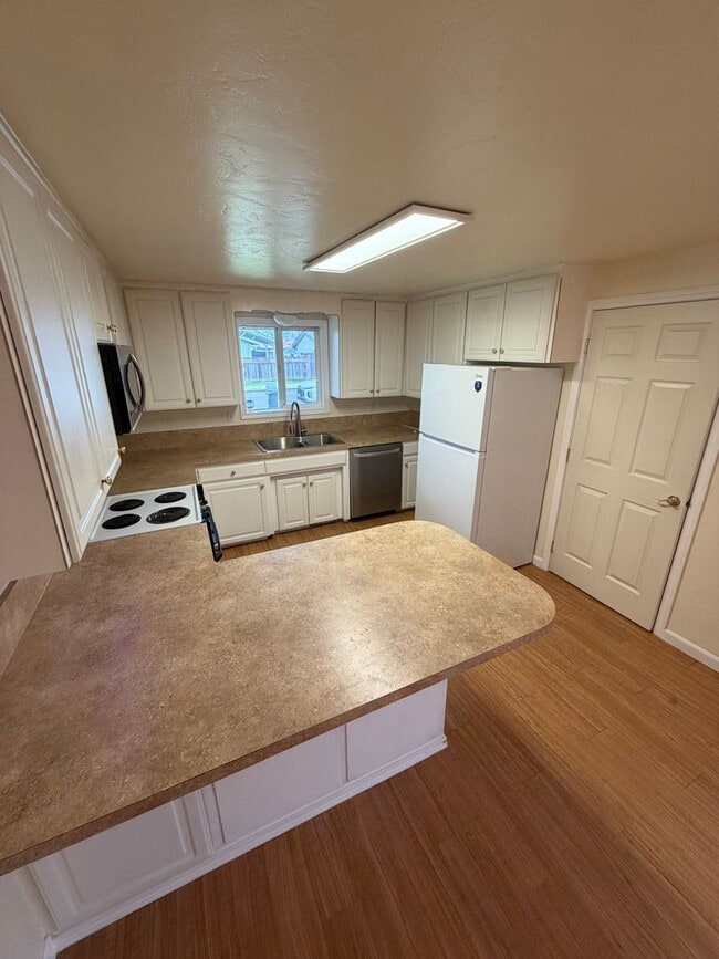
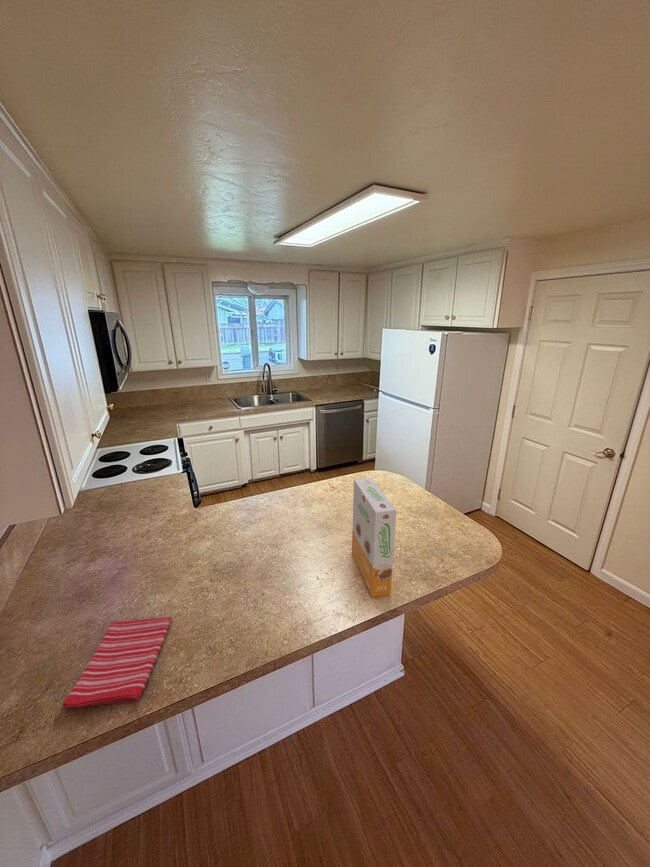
+ cereal box [351,477,397,598]
+ dish towel [62,616,172,710]
